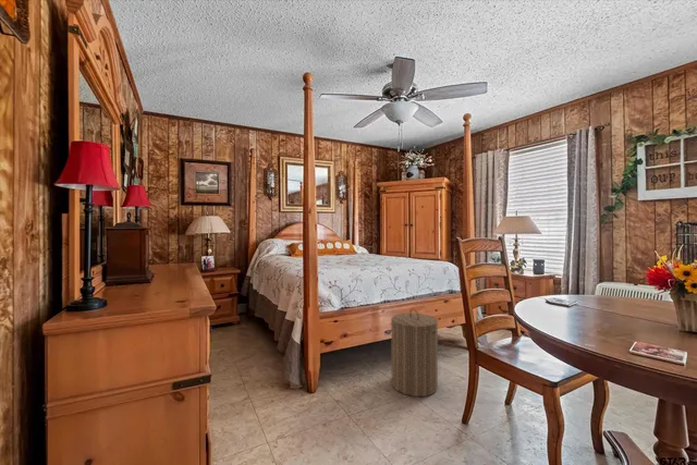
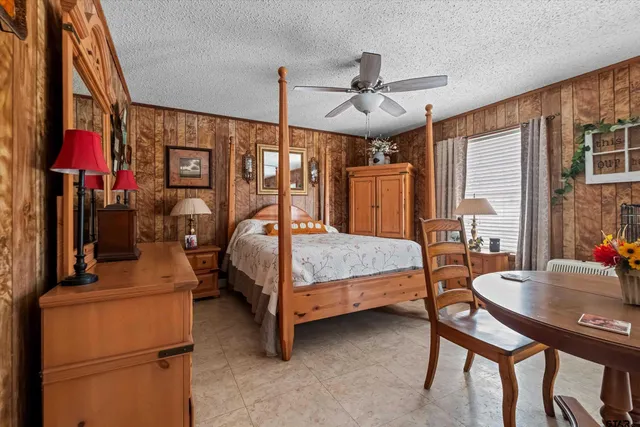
- laundry hamper [390,307,439,397]
